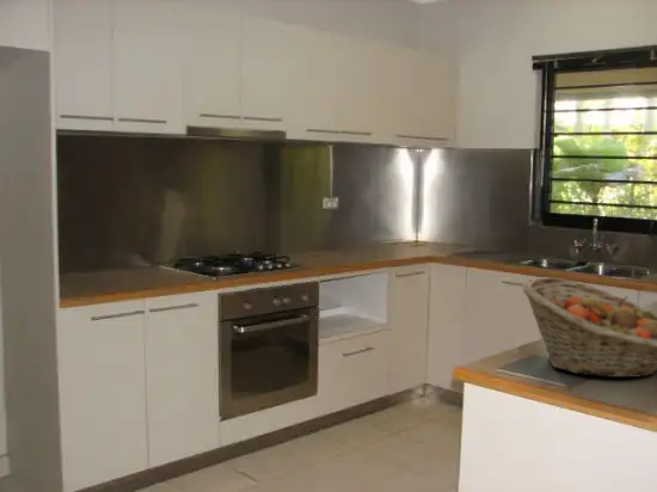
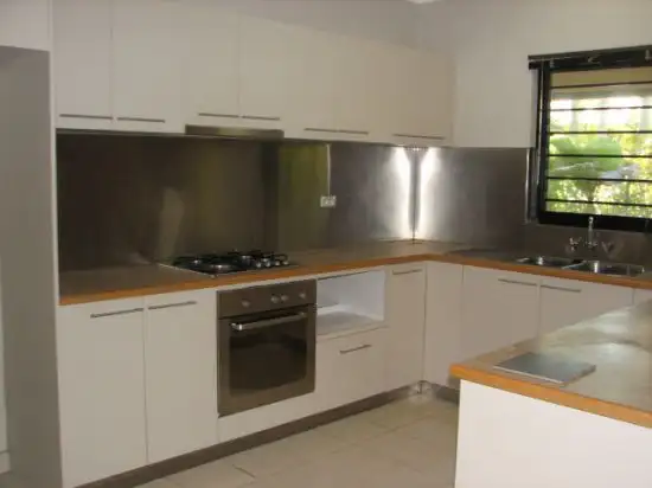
- fruit basket [521,276,657,379]
